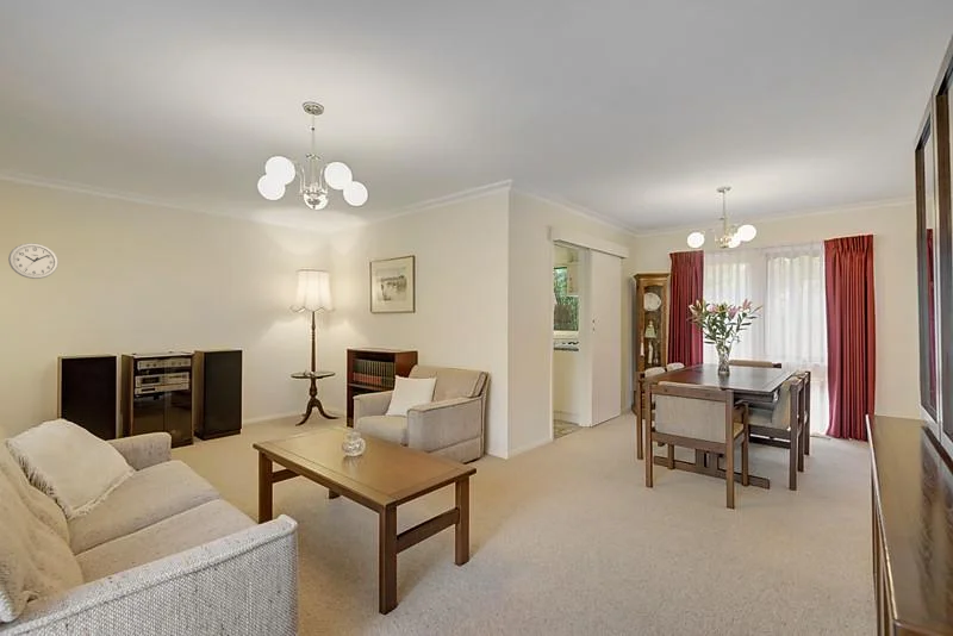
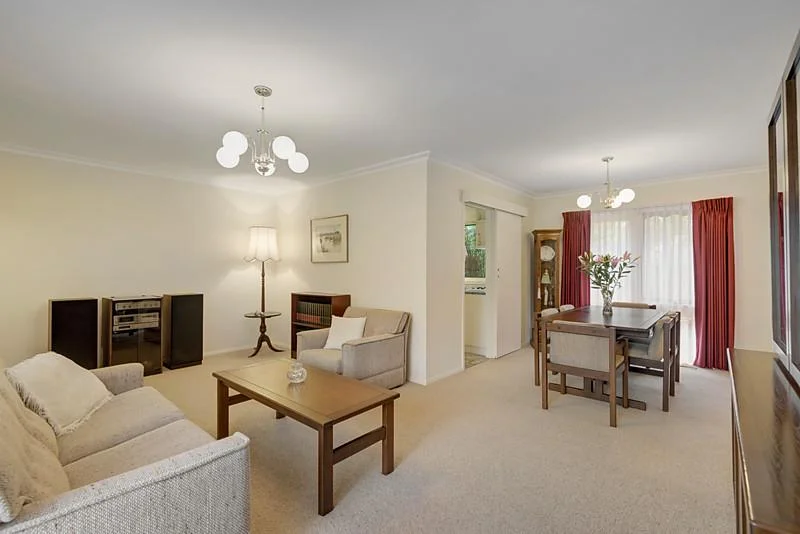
- wall clock [7,242,60,280]
